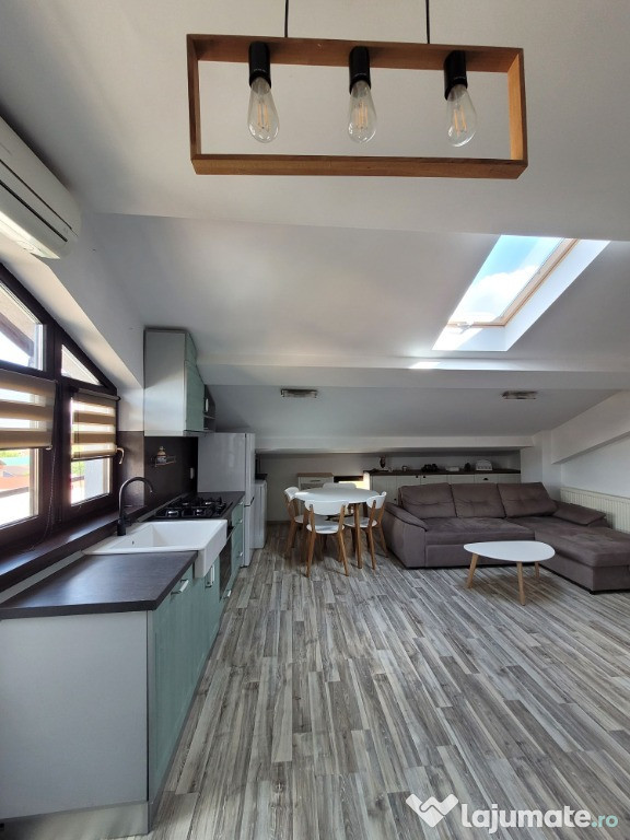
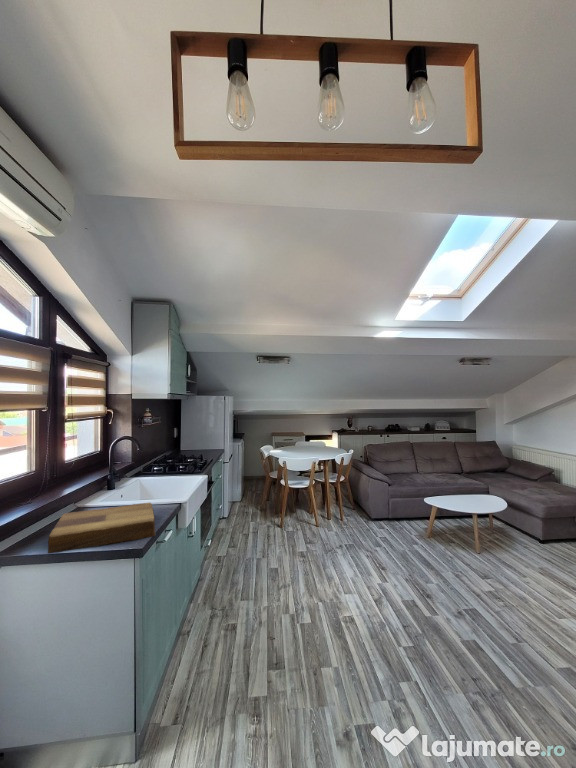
+ cutting board [47,502,157,554]
